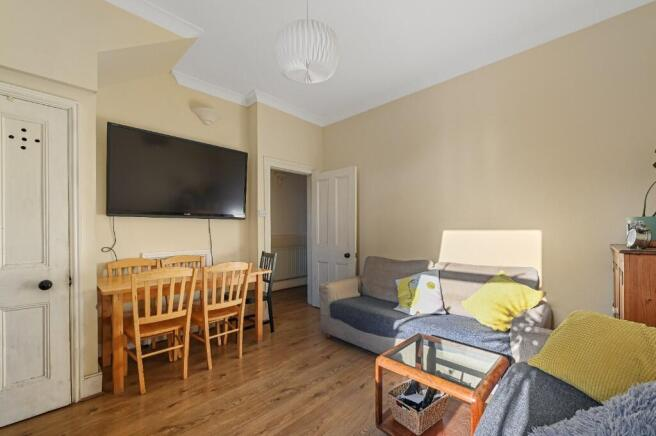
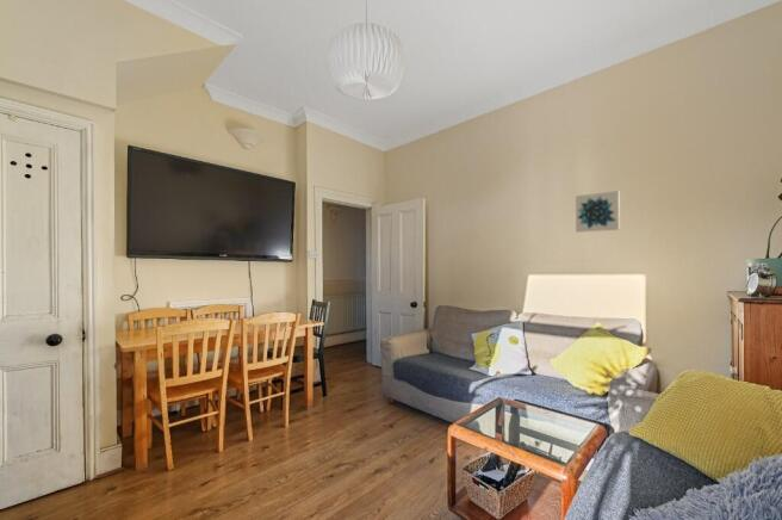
+ wall art [575,190,621,234]
